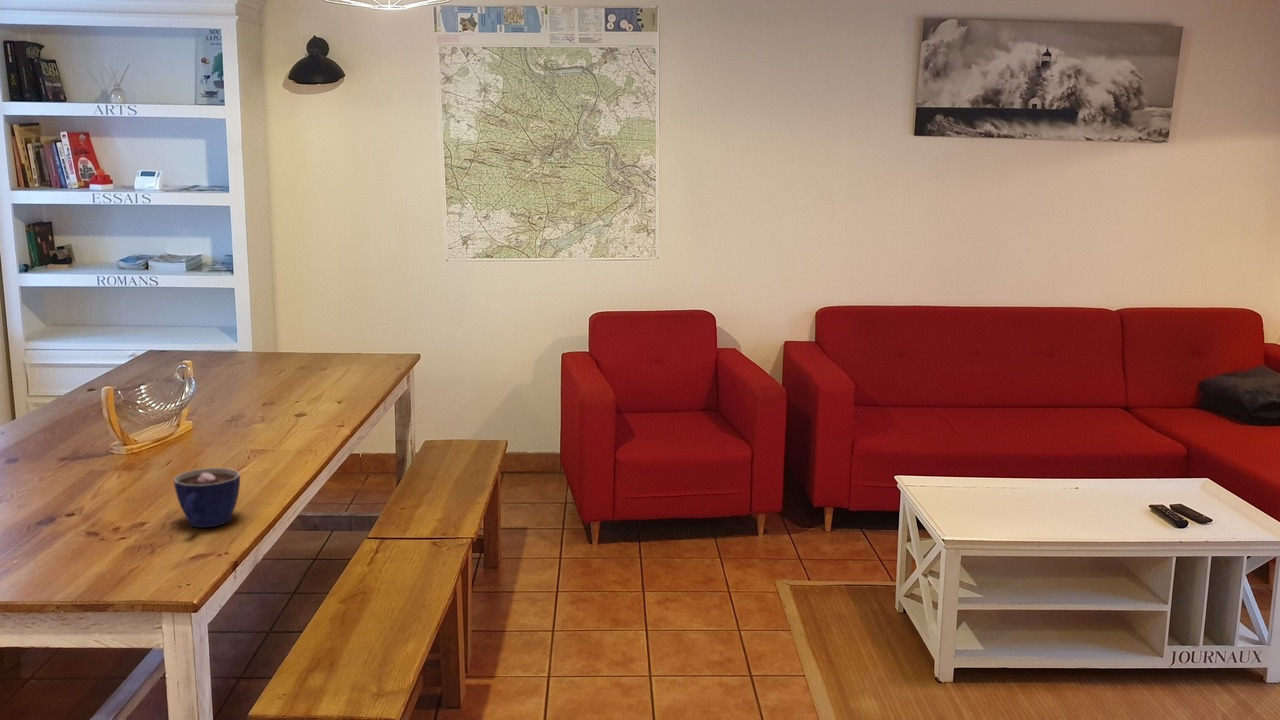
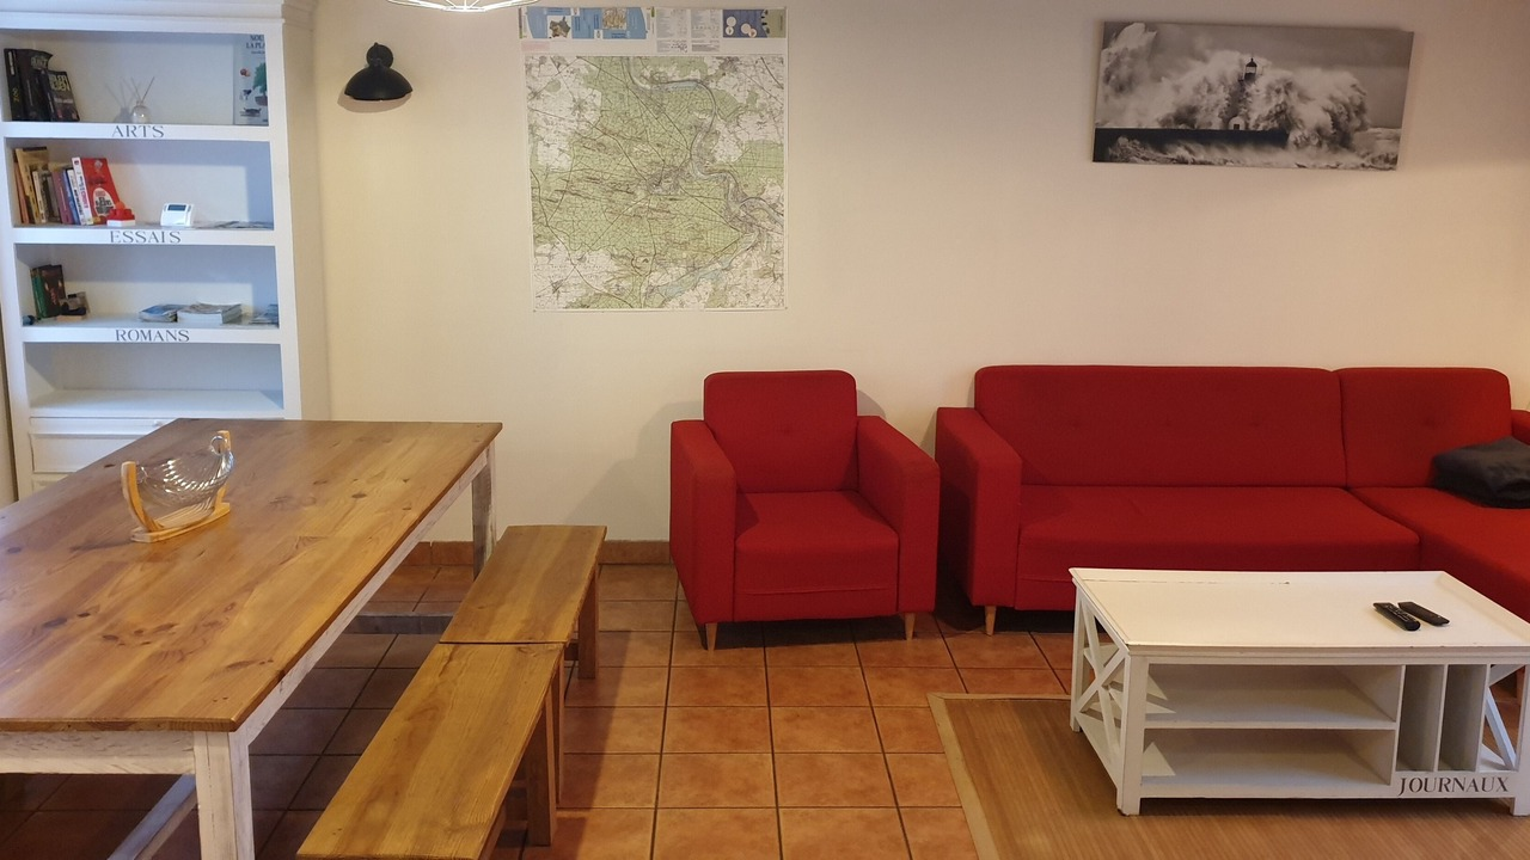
- cup [172,467,241,529]
